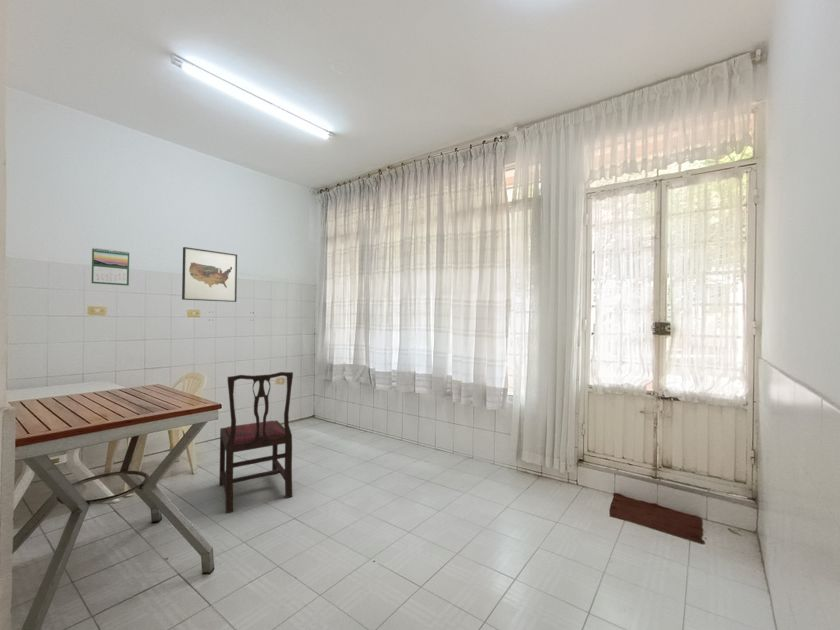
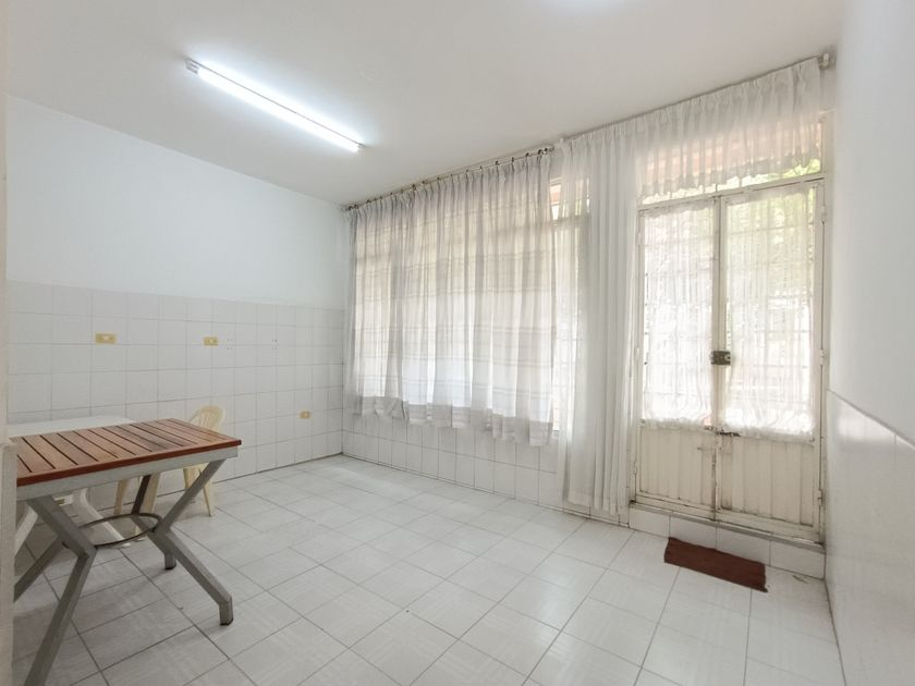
- wall art [181,246,238,303]
- dining chair [218,371,294,514]
- calendar [90,247,130,287]
